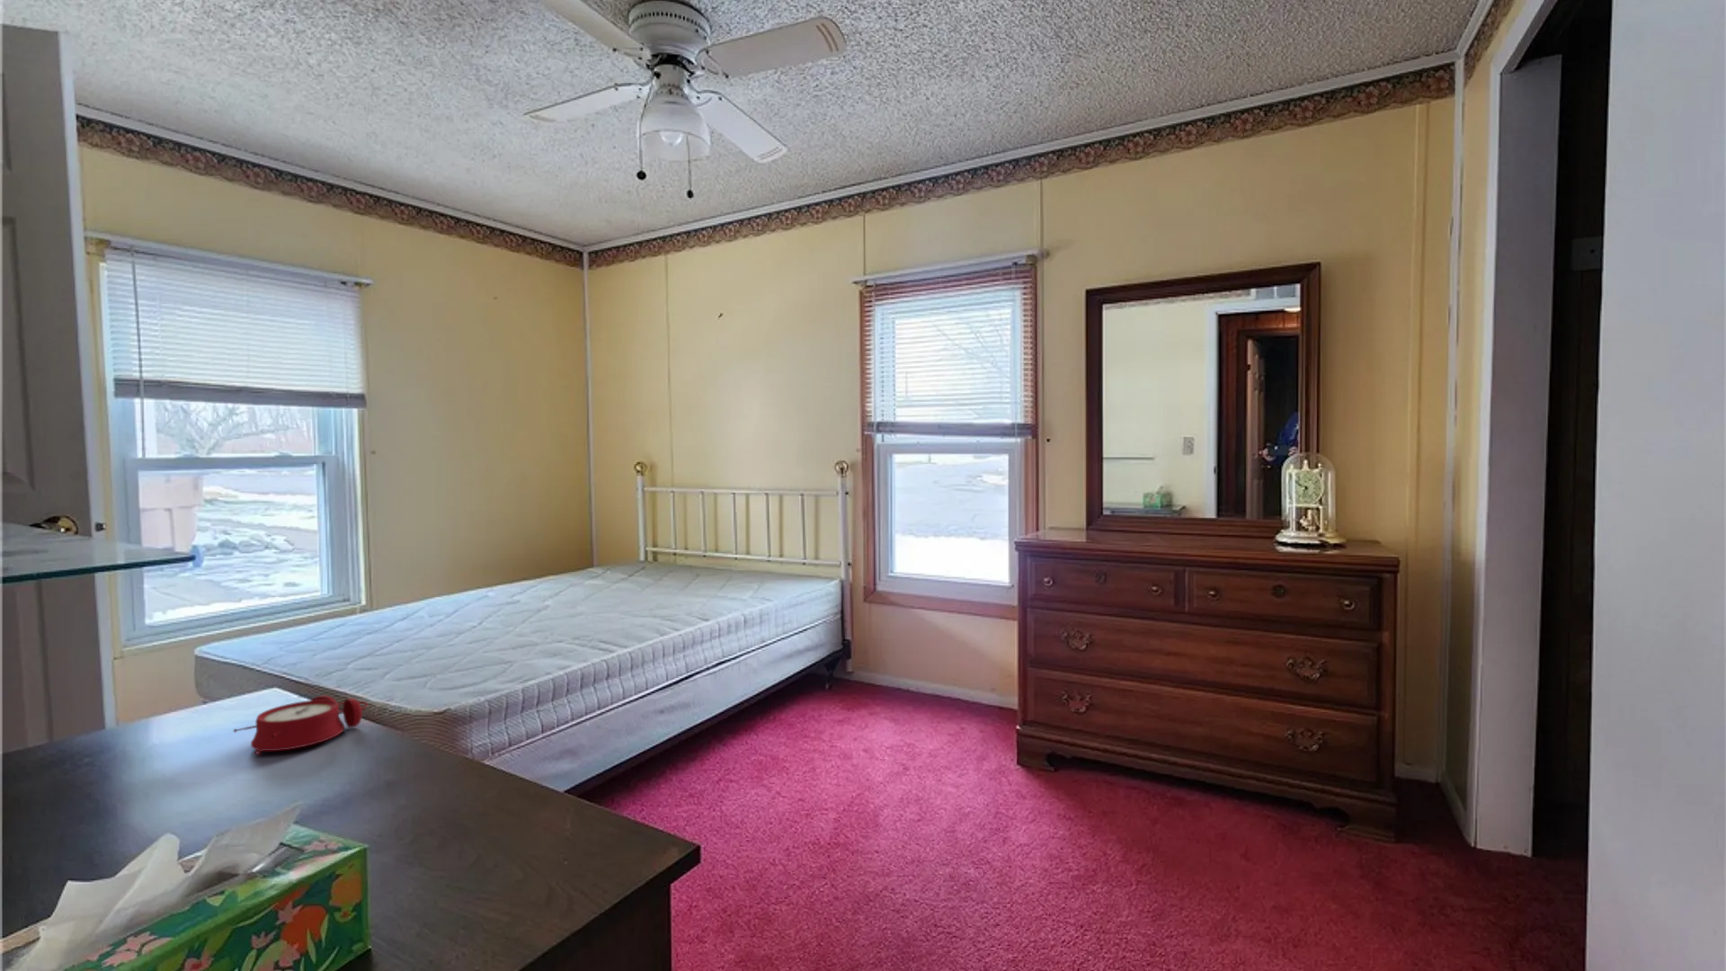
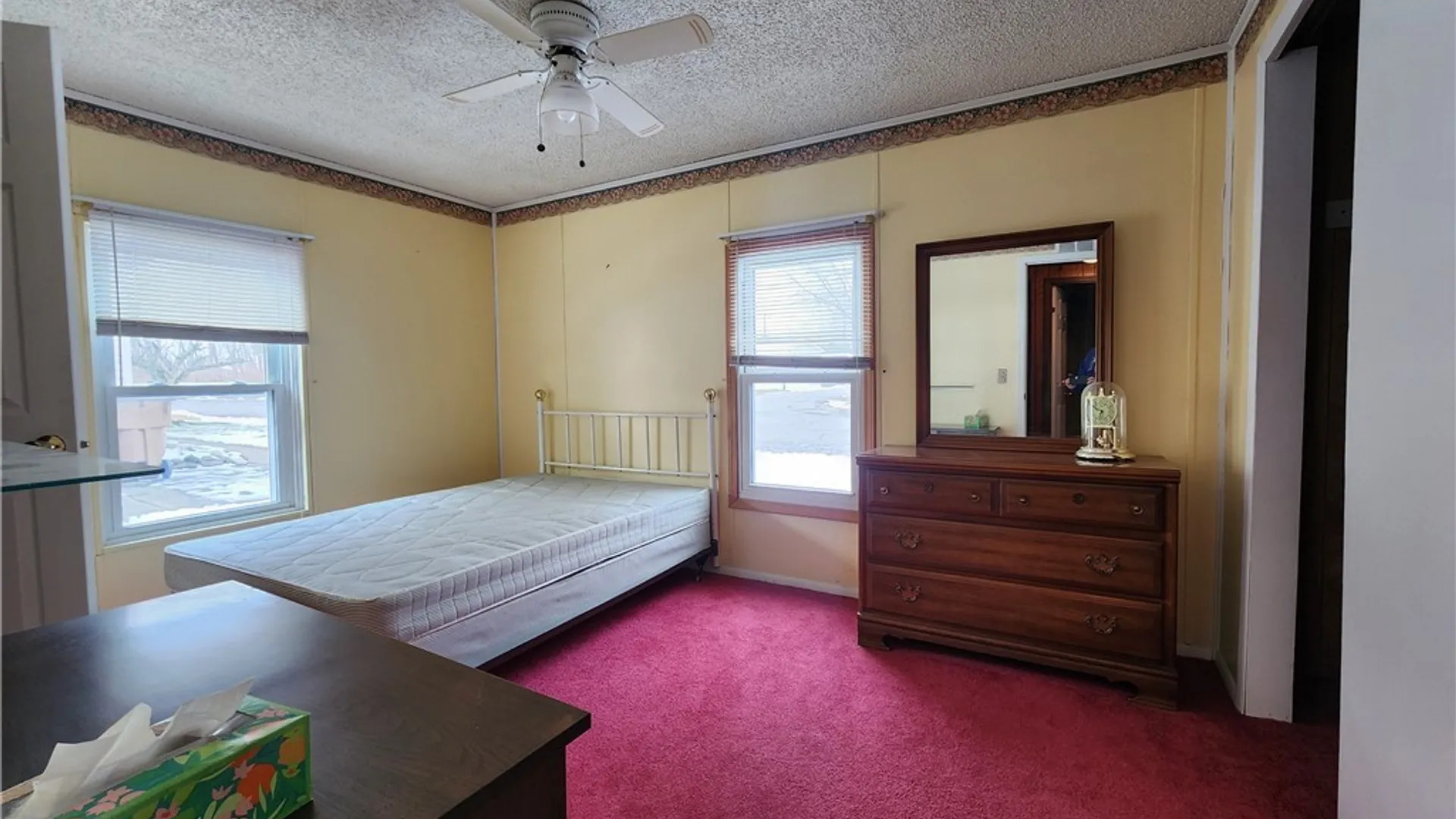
- alarm clock [232,695,369,756]
